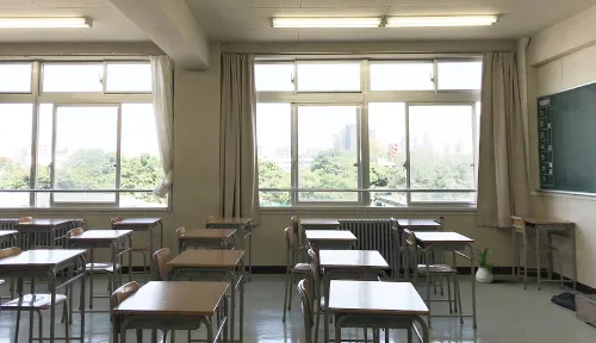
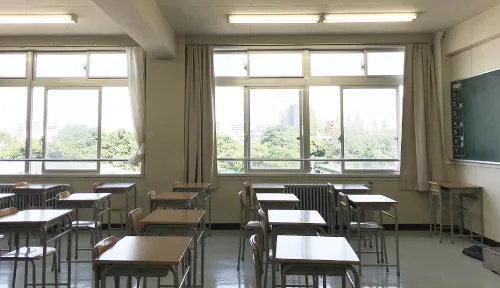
- house plant [466,245,504,283]
